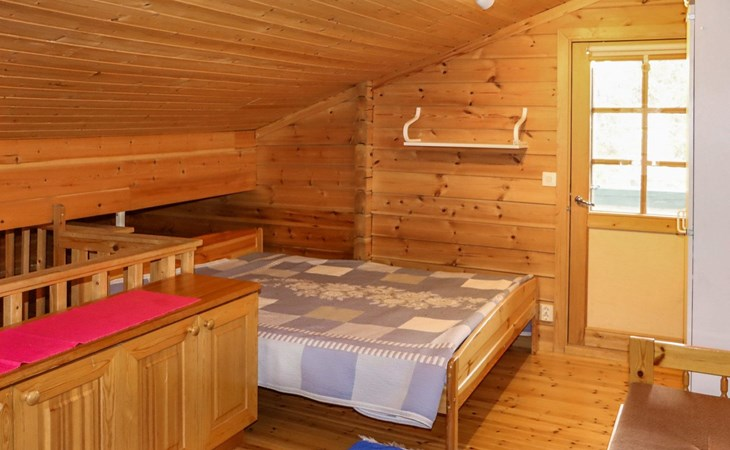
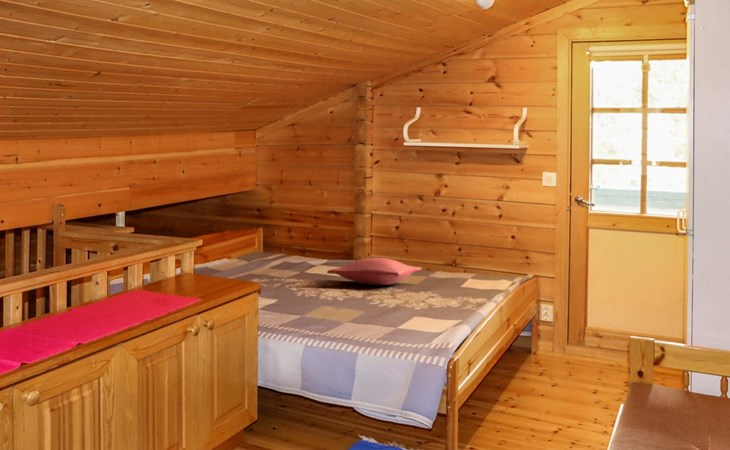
+ pillow [326,257,423,286]
